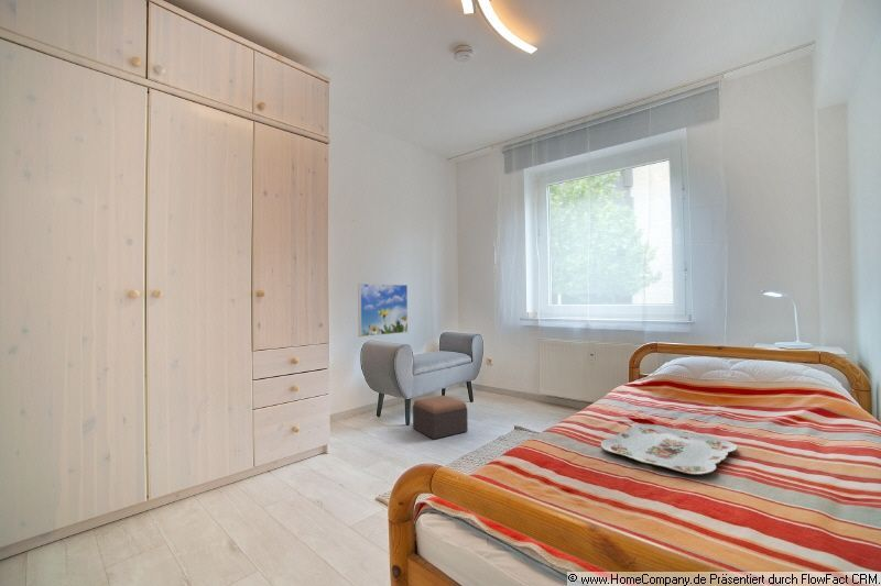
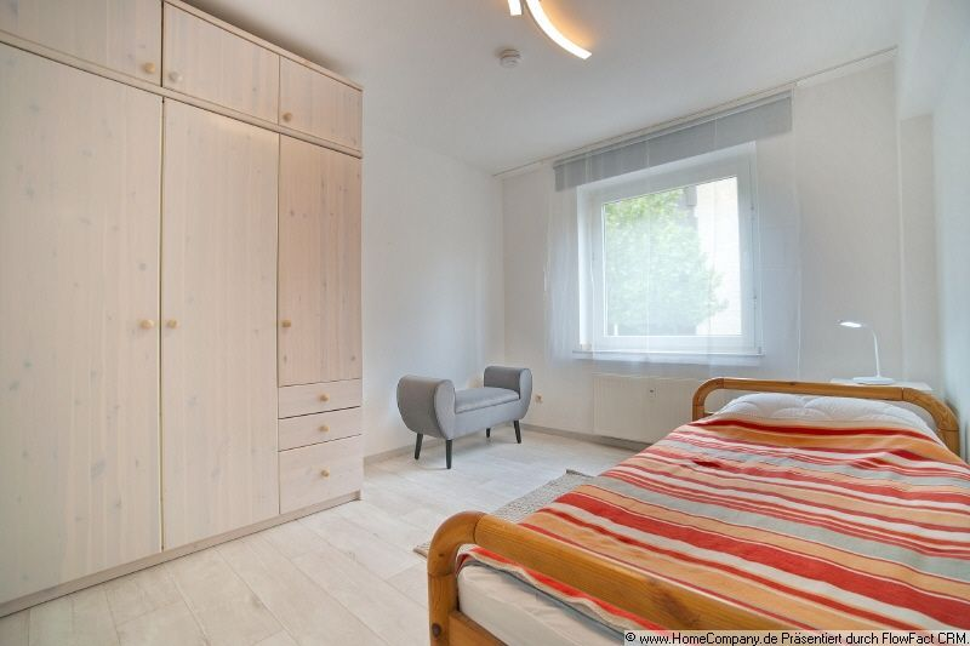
- footstool [412,395,469,440]
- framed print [357,283,409,338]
- serving tray [600,423,739,475]
